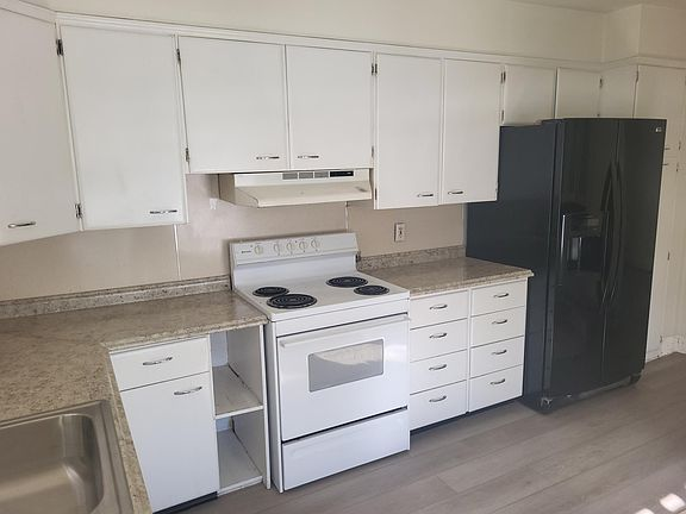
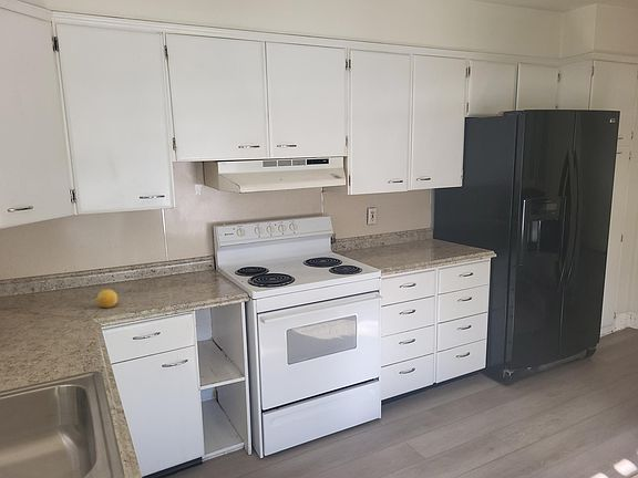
+ fruit [95,289,119,309]
